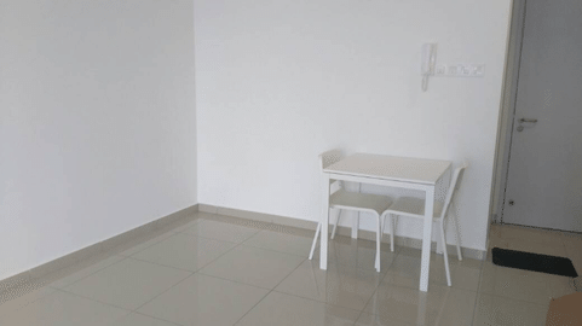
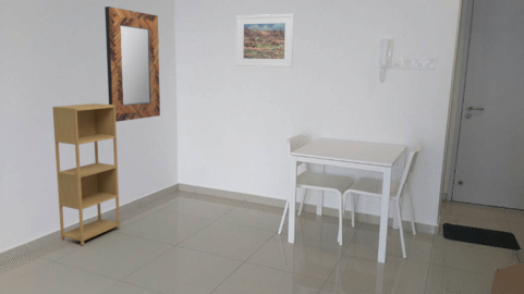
+ shelving unit [51,102,121,246]
+ home mirror [103,5,161,123]
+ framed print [235,13,295,69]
